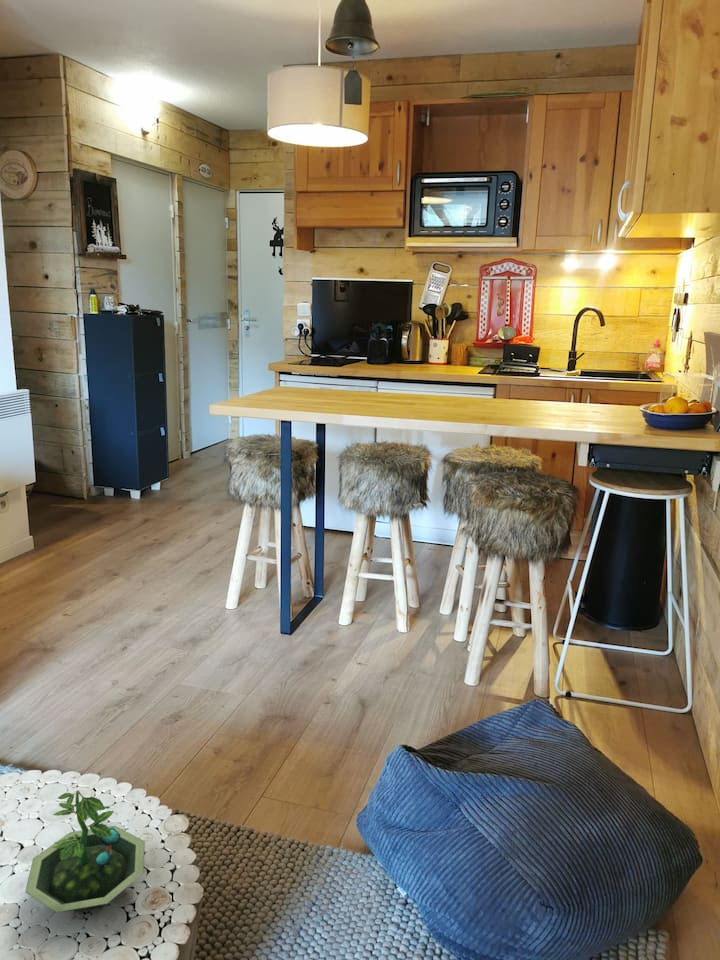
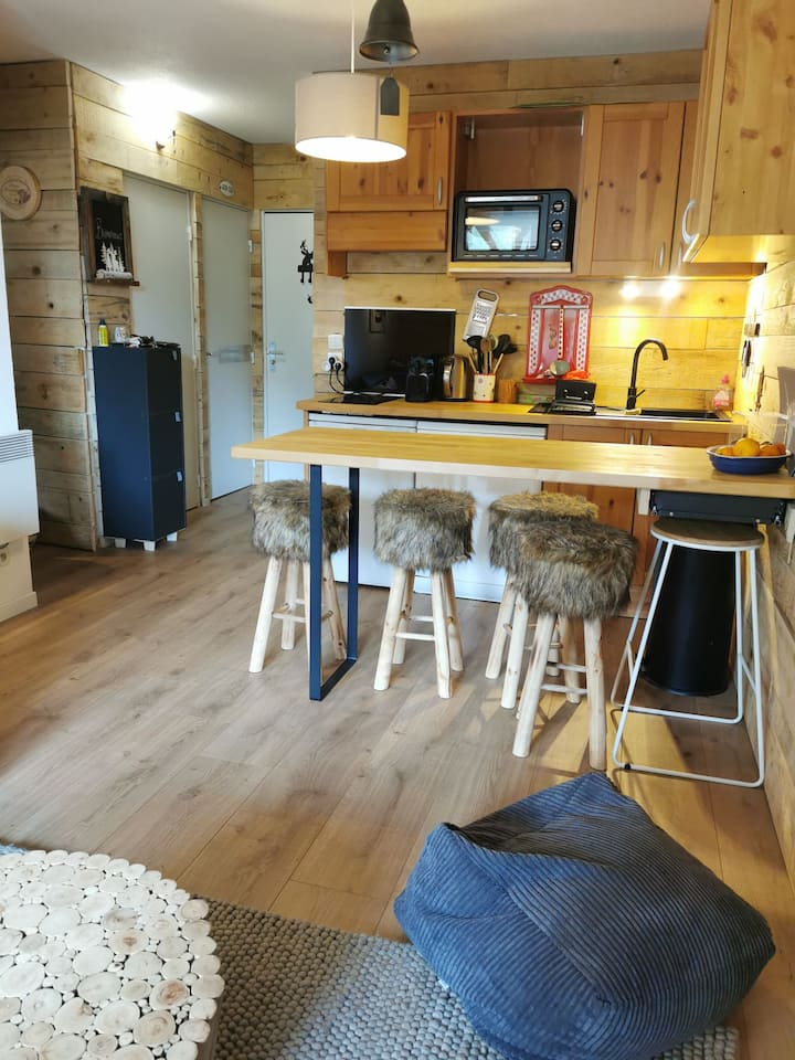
- terrarium [24,789,146,913]
